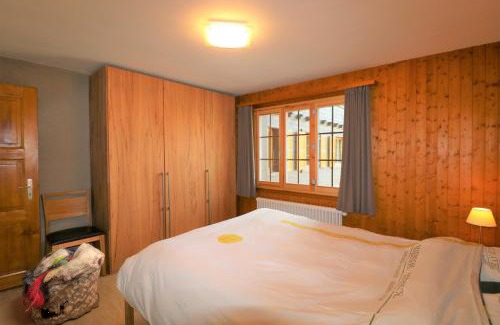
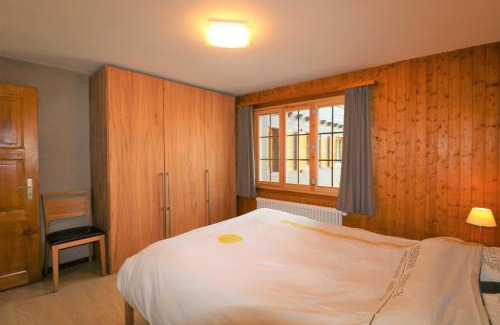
- laundry basket [20,242,106,325]
